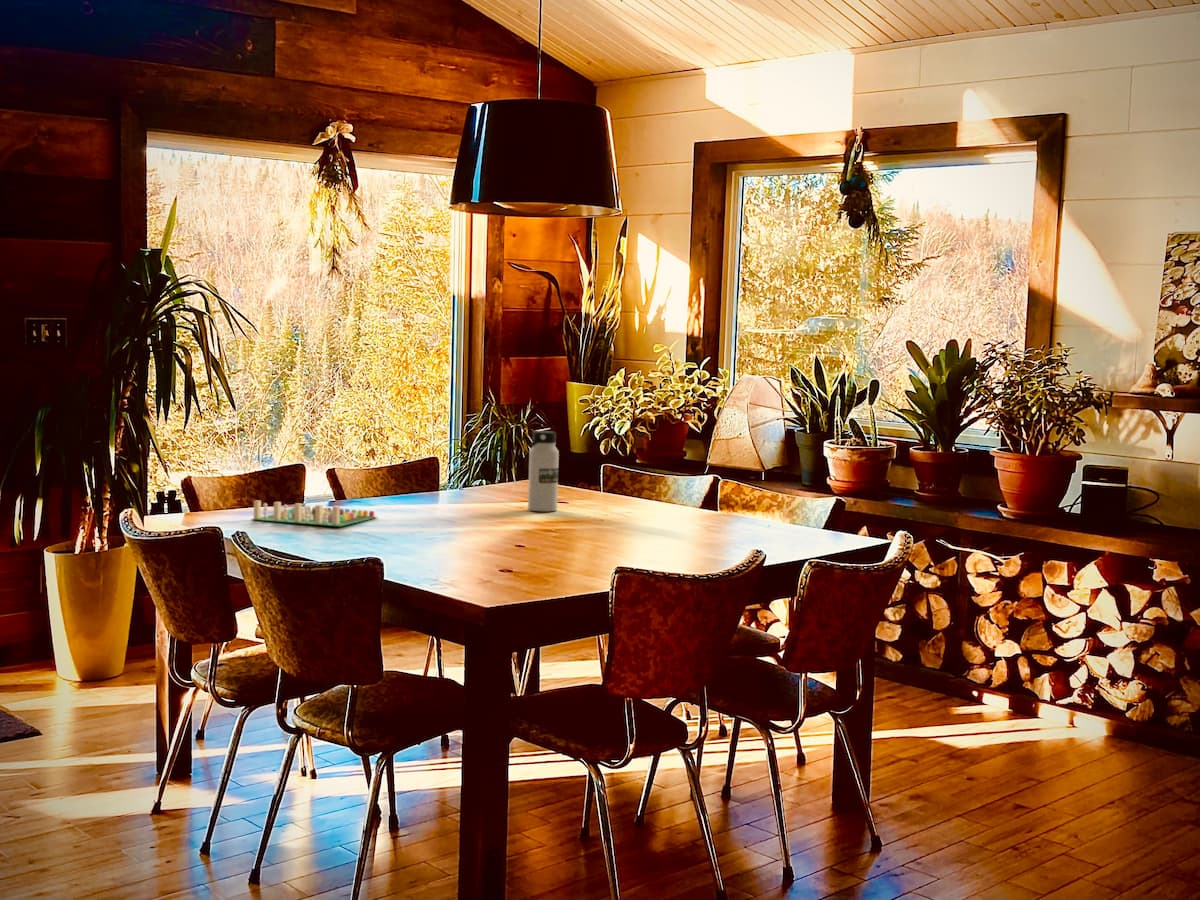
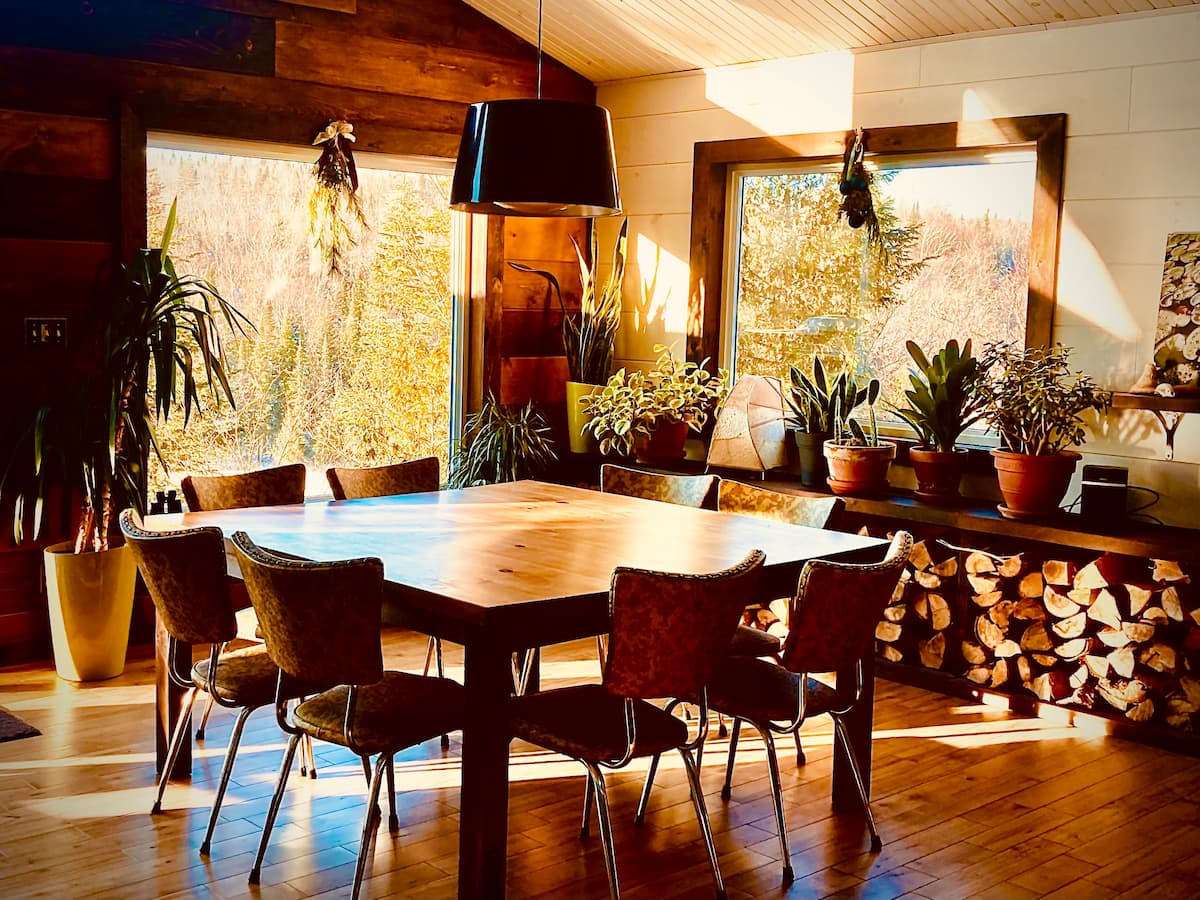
- water bottle [527,430,560,512]
- board game [250,499,378,528]
